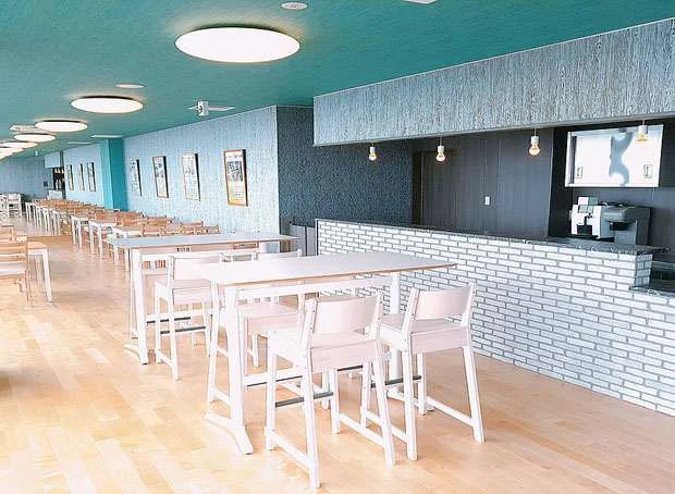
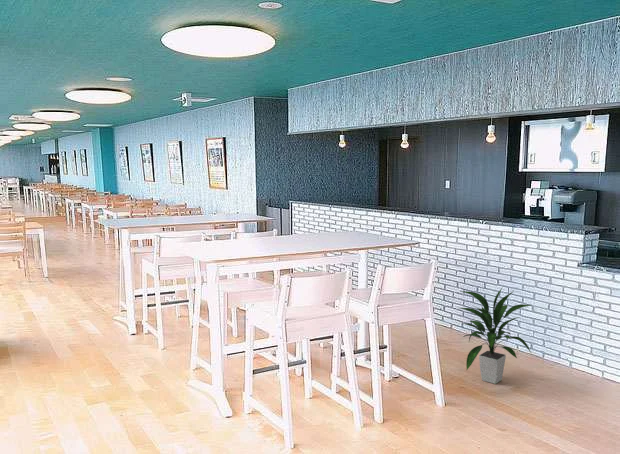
+ indoor plant [455,286,532,385]
